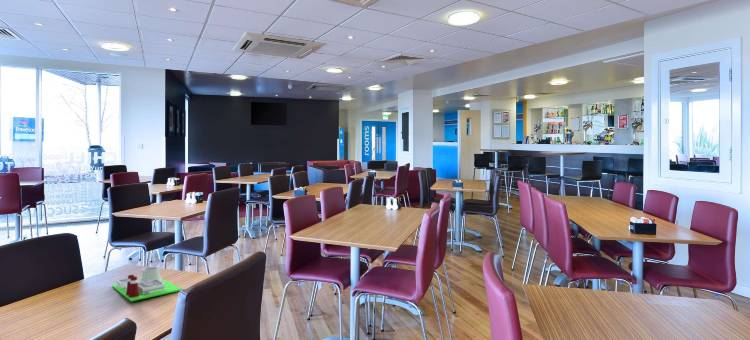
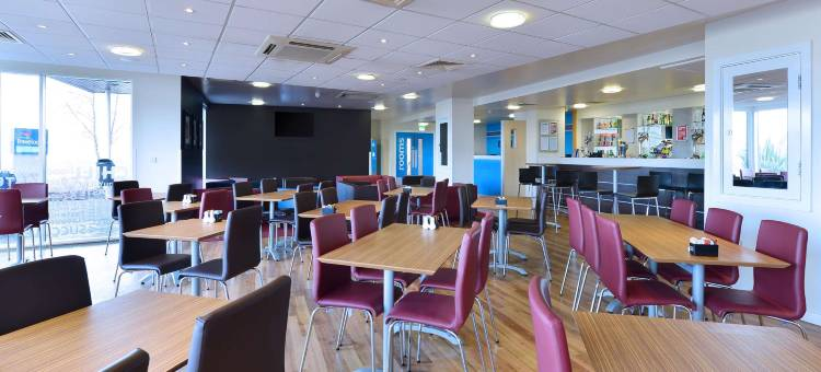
- architectural model [111,266,183,302]
